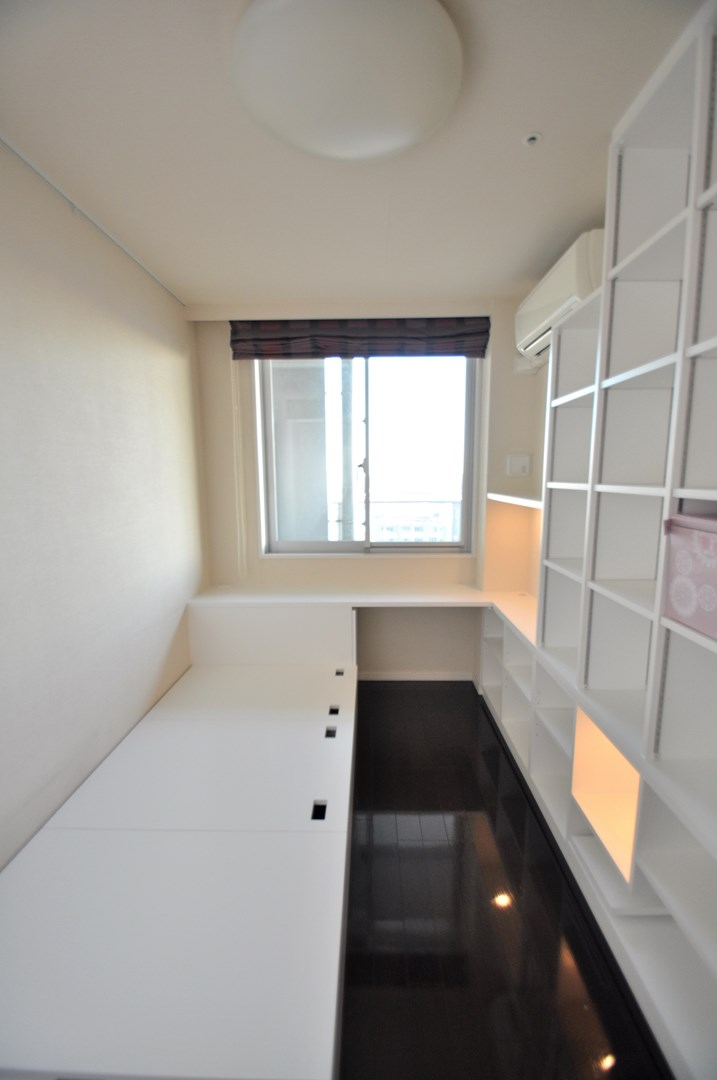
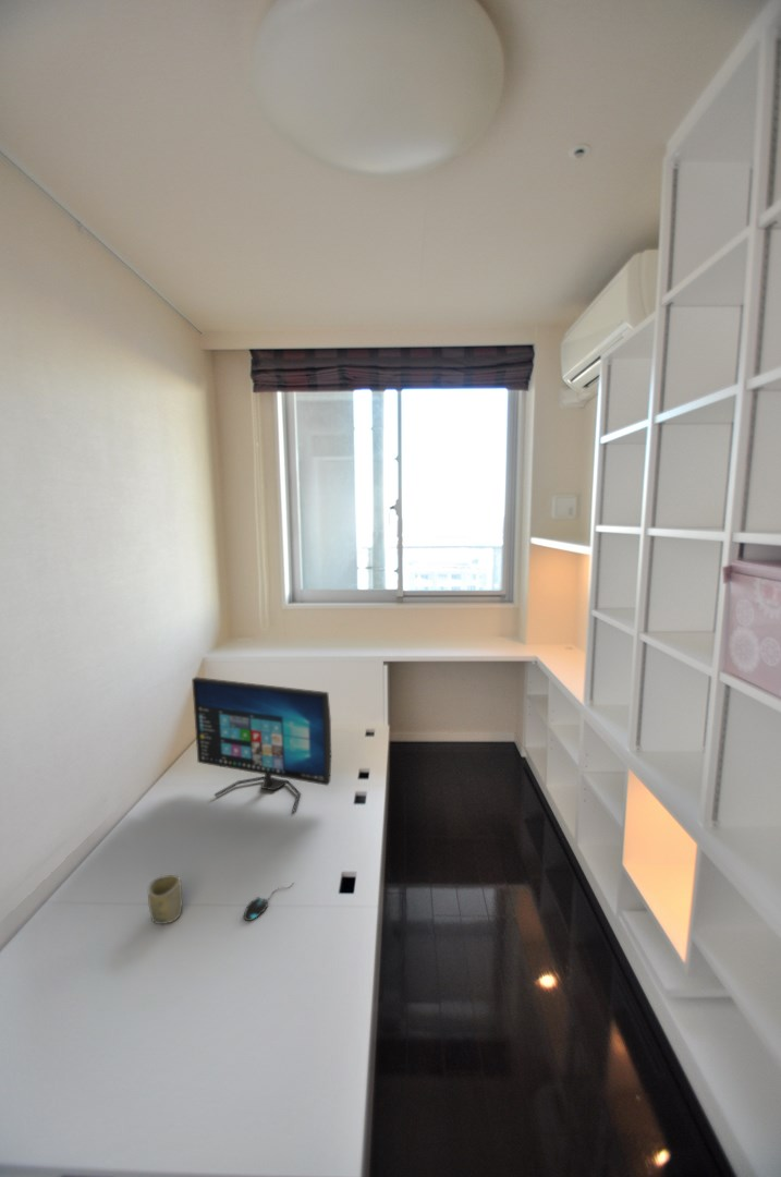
+ computer monitor [191,676,332,813]
+ cup [147,874,183,925]
+ mouse [243,883,294,922]
